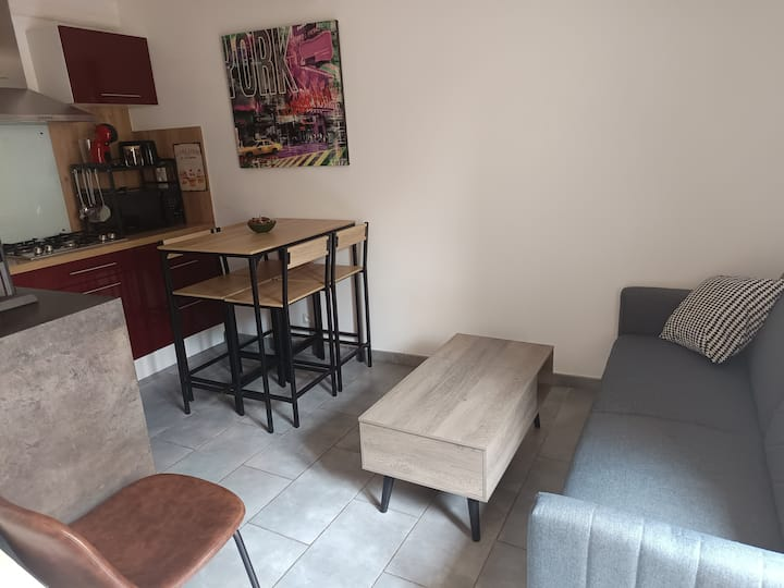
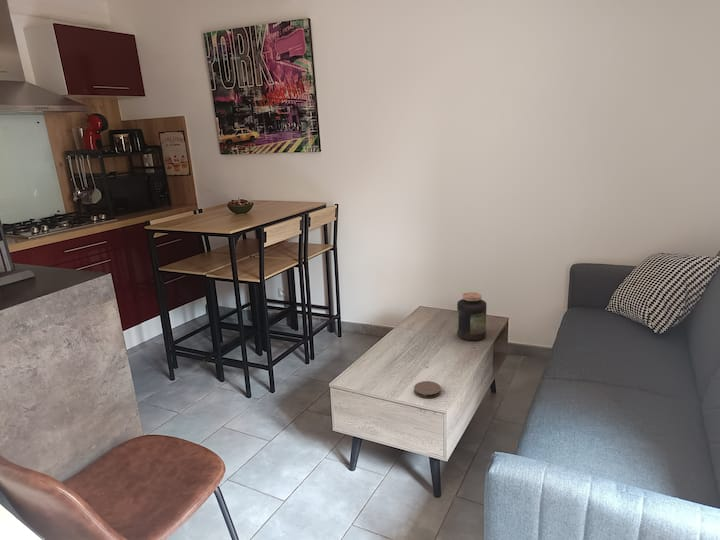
+ coaster [413,380,442,399]
+ jar [456,291,487,342]
